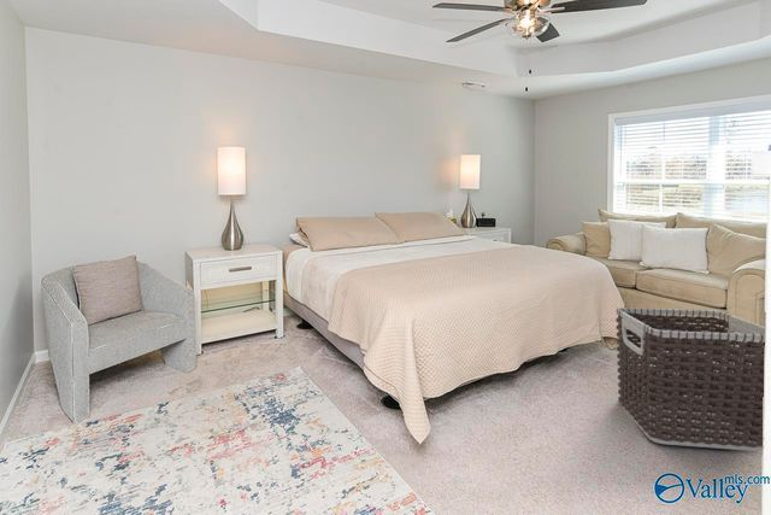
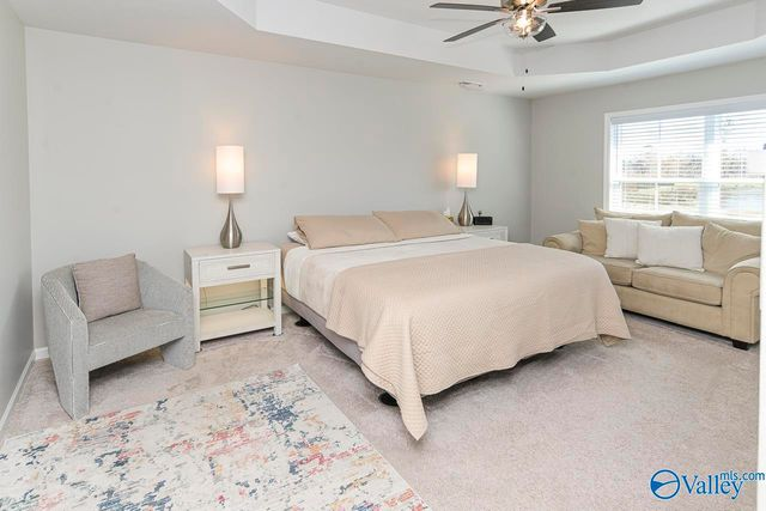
- clothes hamper [614,306,766,452]
